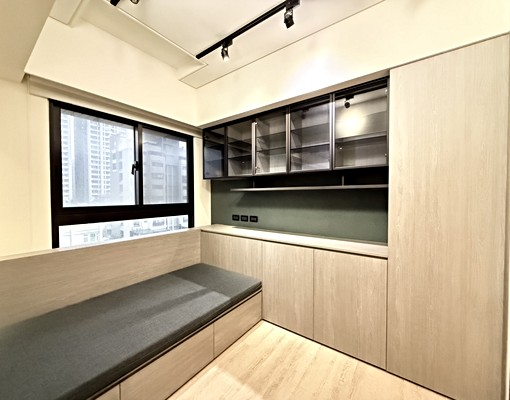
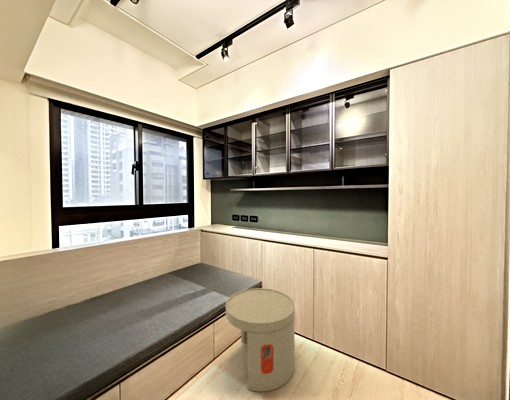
+ side table [225,287,296,392]
